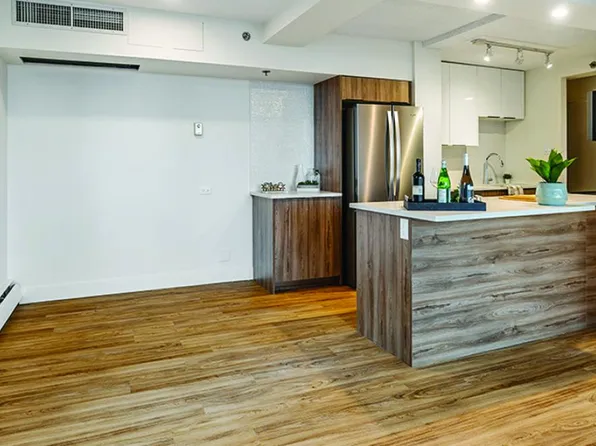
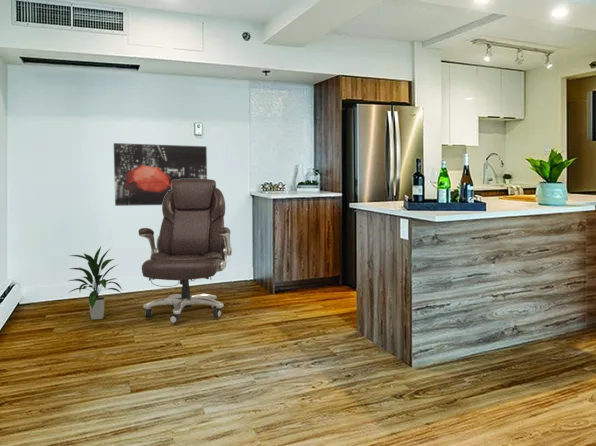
+ chair [137,178,233,325]
+ indoor plant [68,246,123,321]
+ wall art [113,142,208,207]
